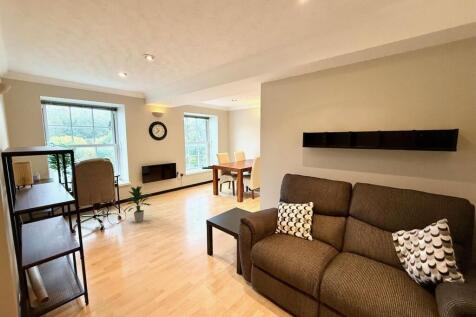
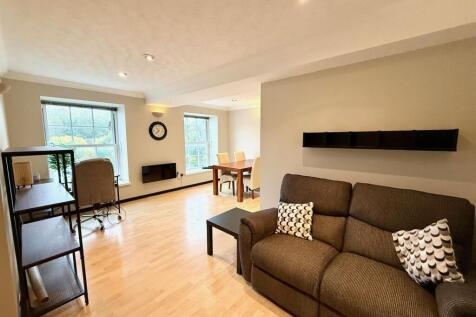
- indoor plant [123,185,153,223]
